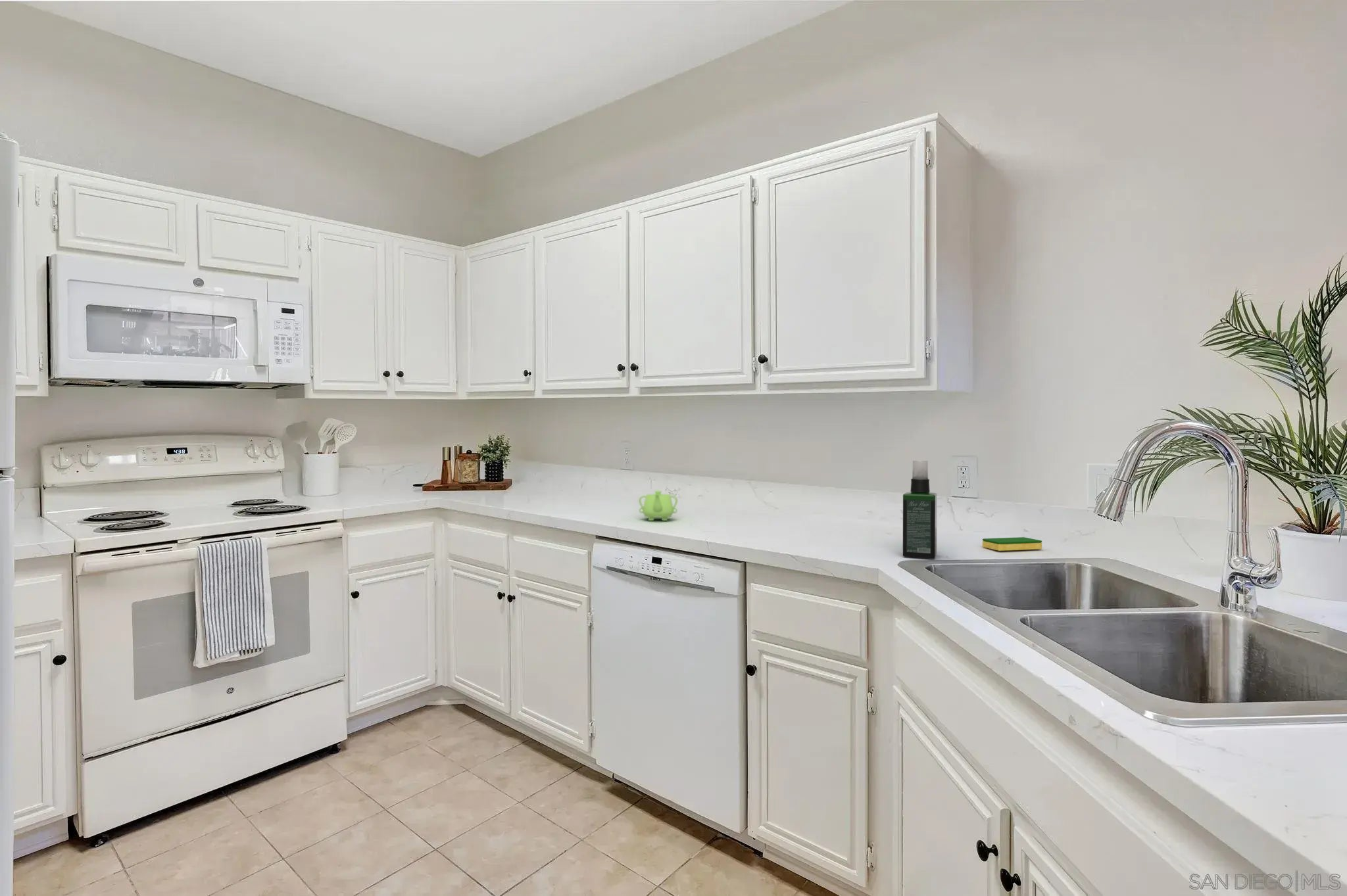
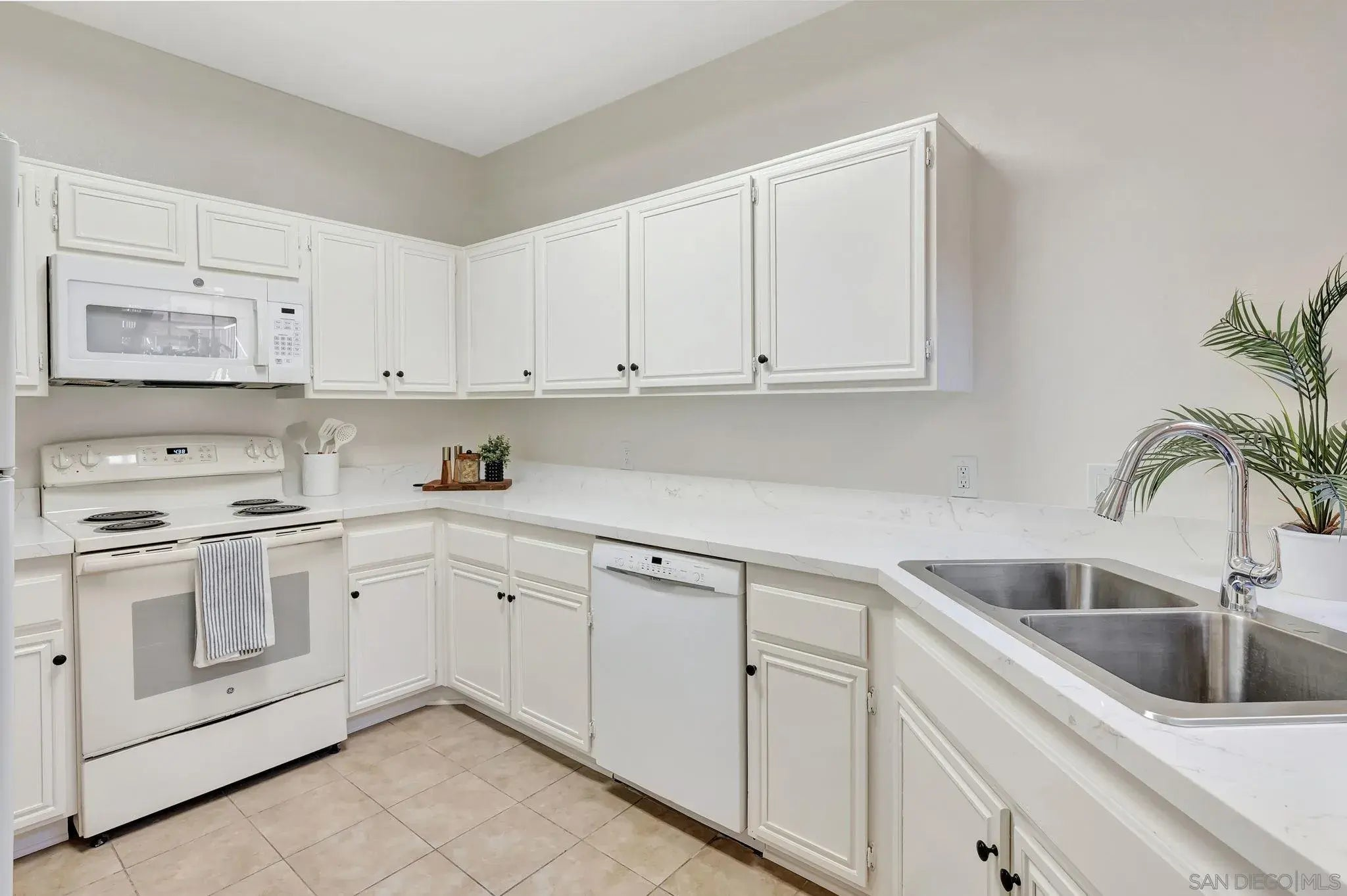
- teapot [638,490,678,521]
- spray bottle [902,460,937,559]
- dish sponge [982,536,1042,552]
